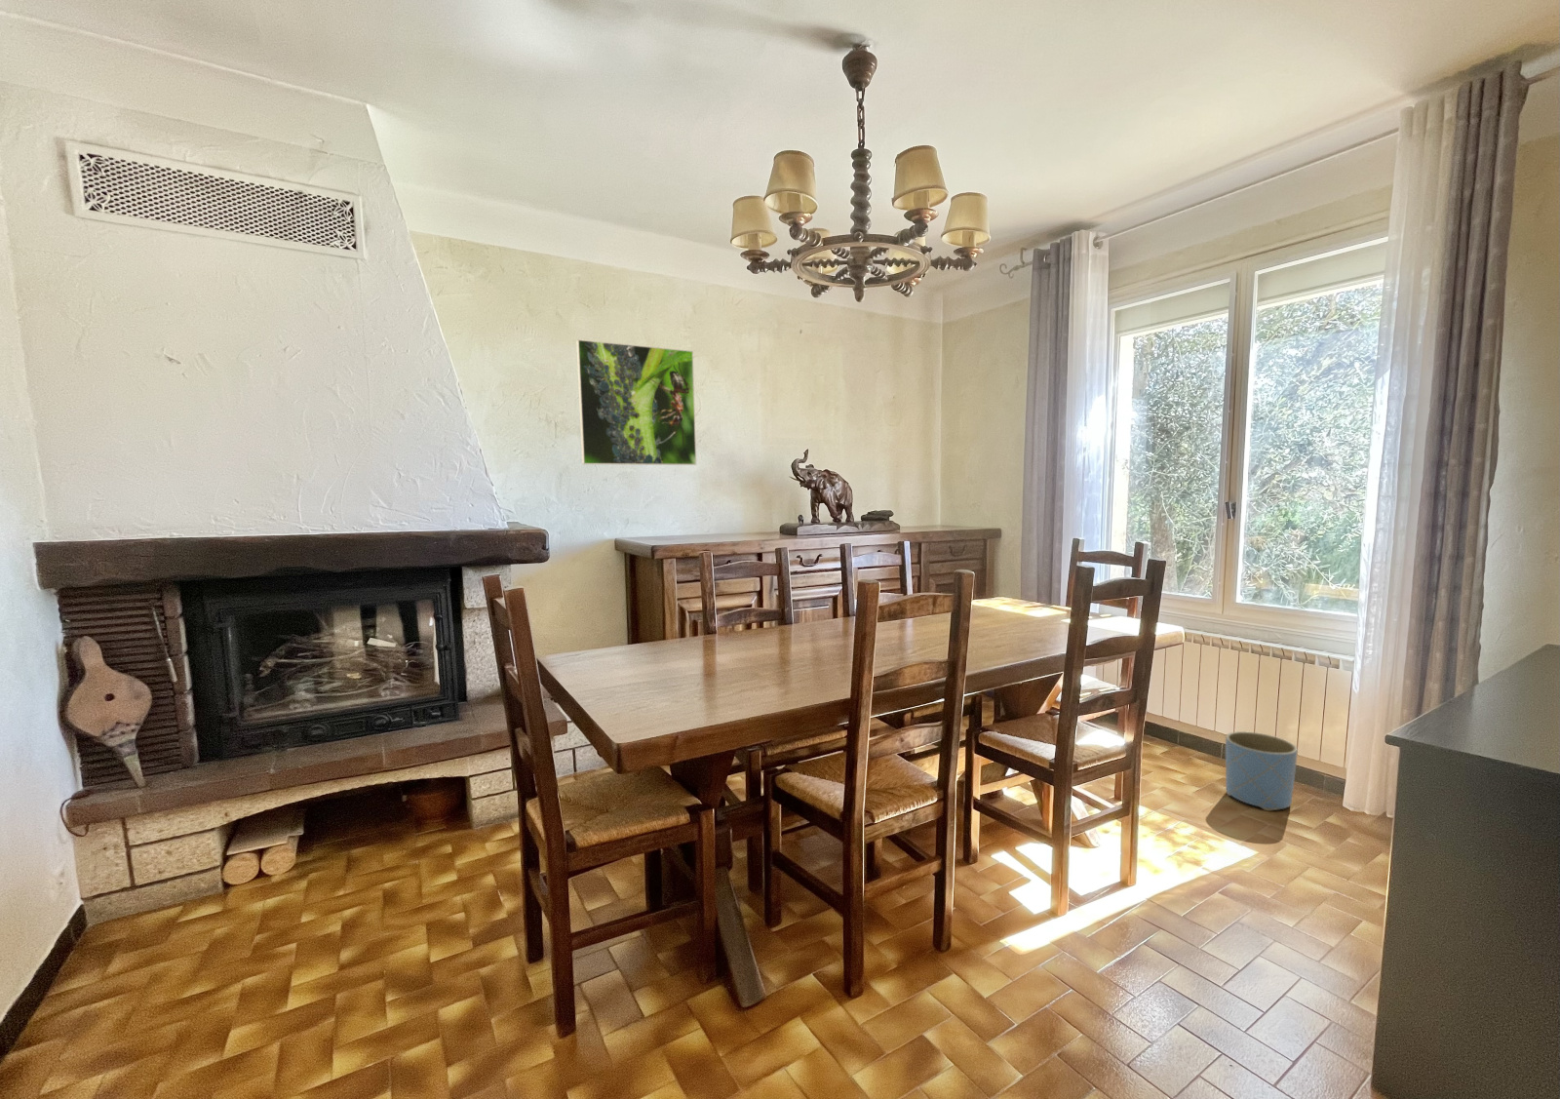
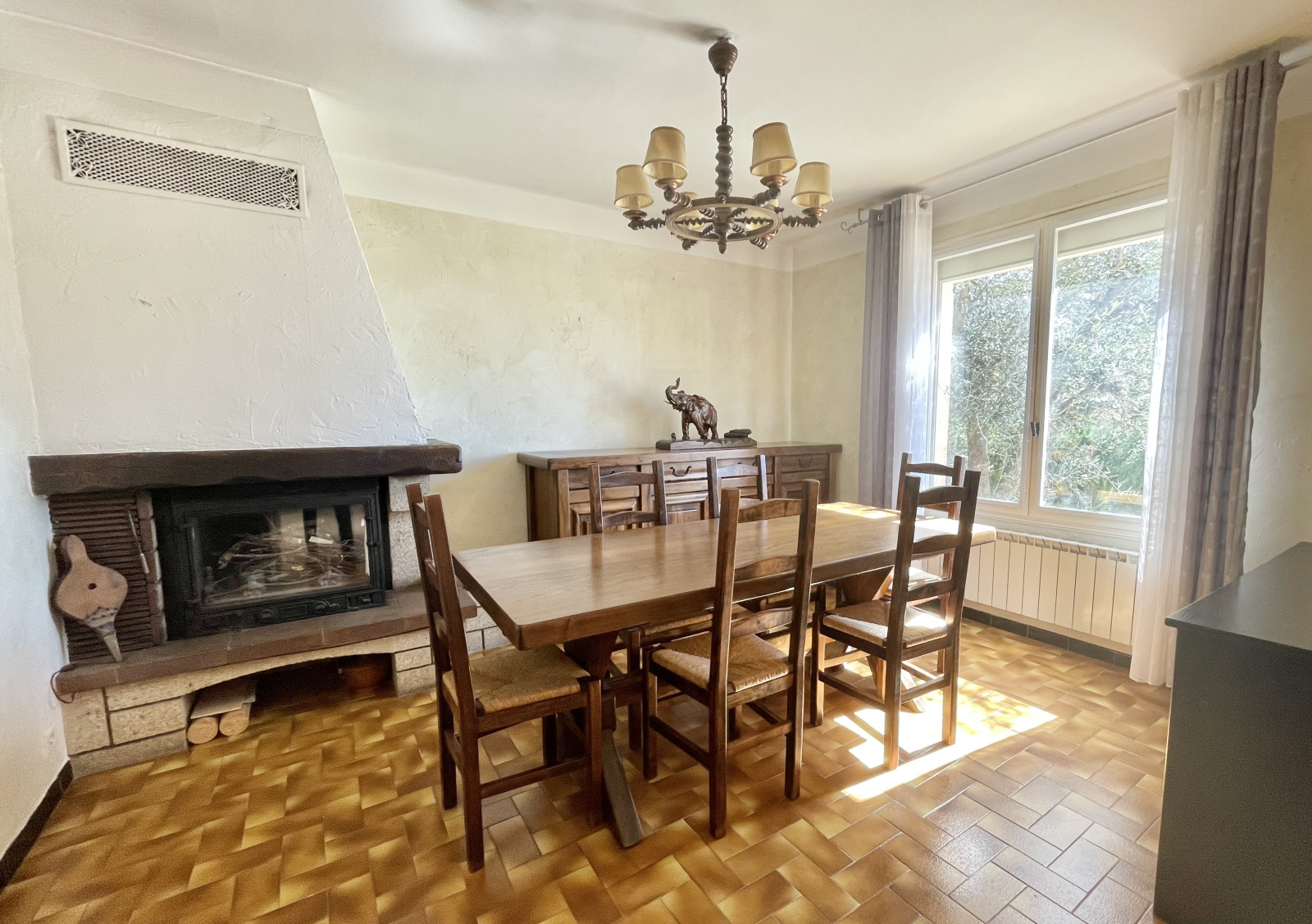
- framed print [575,338,697,466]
- planter [1225,730,1298,812]
